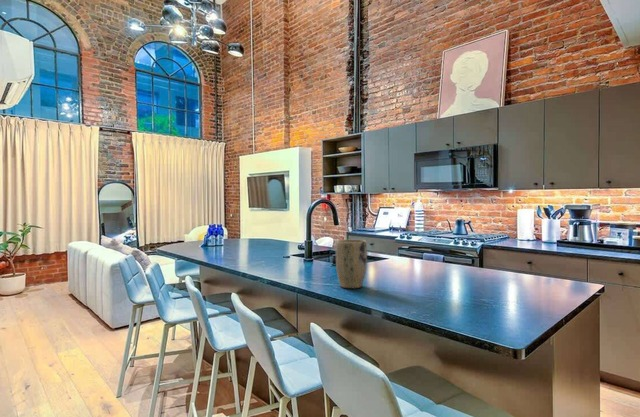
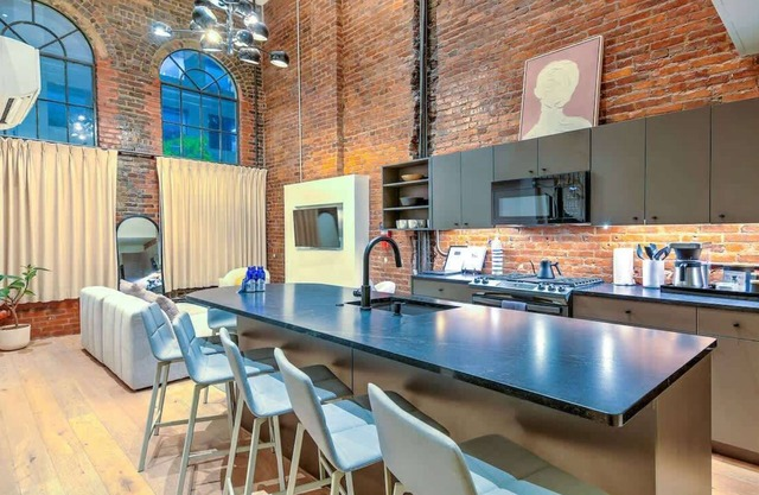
- plant pot [335,239,368,289]
